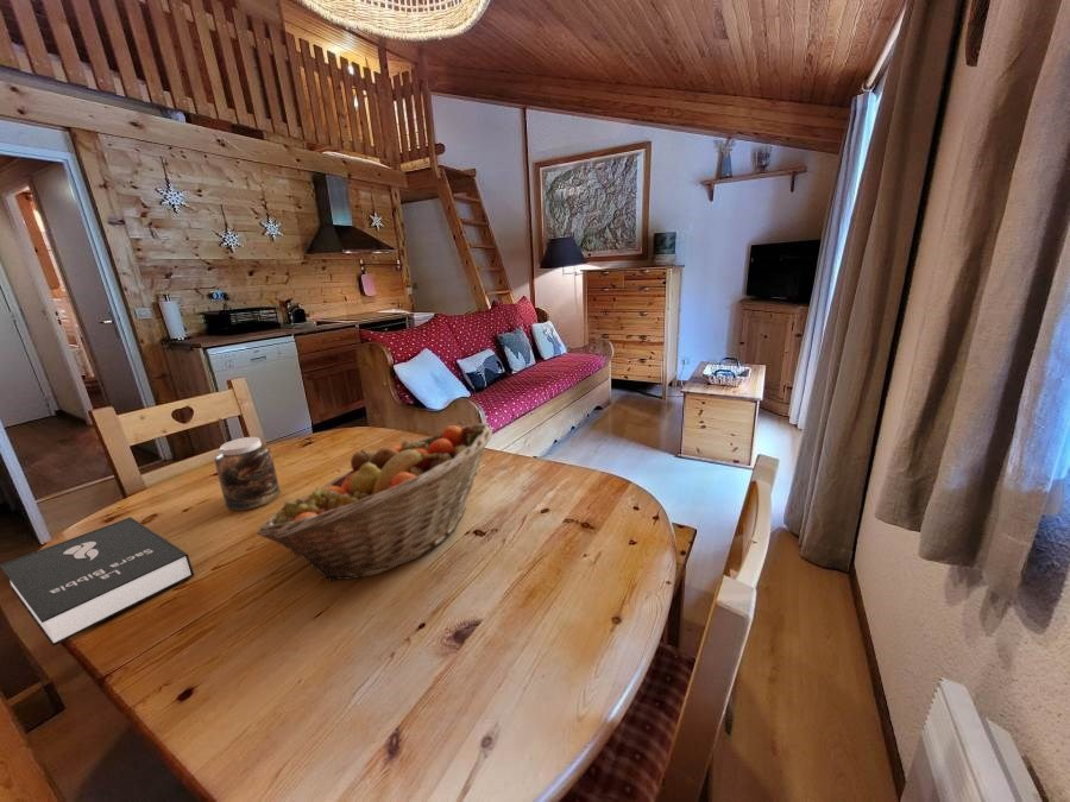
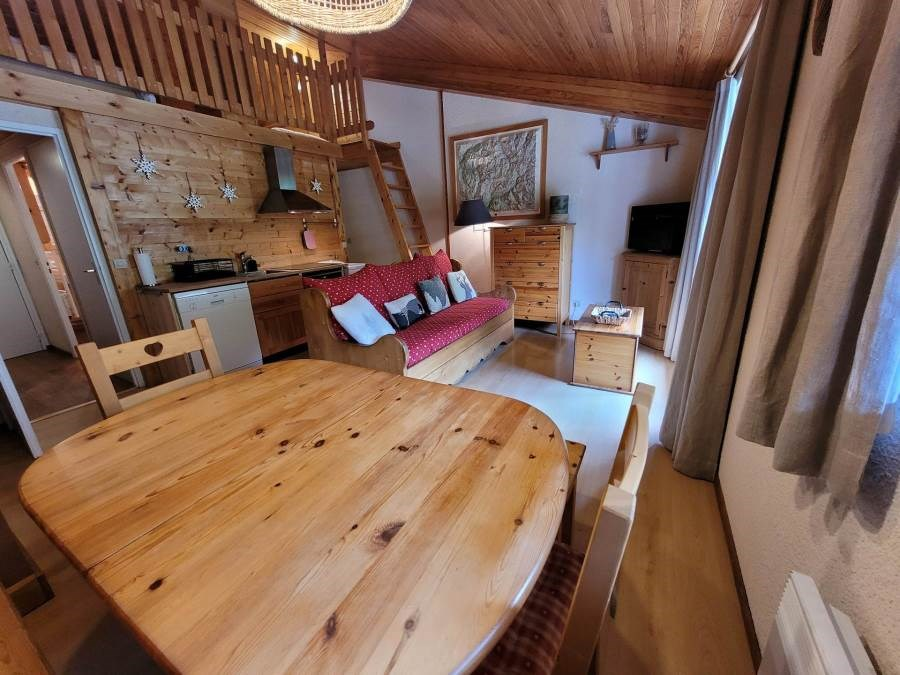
- booklet [0,516,195,648]
- fruit basket [256,422,493,582]
- jar [214,436,281,512]
